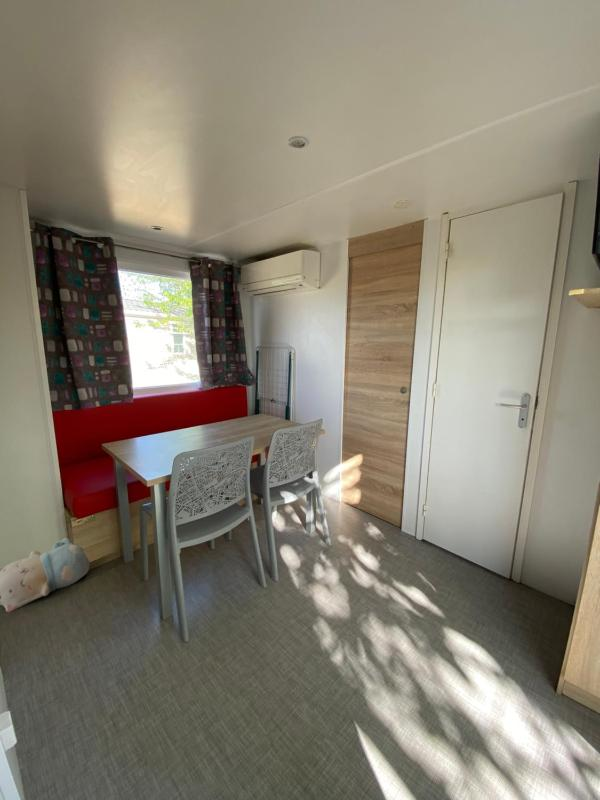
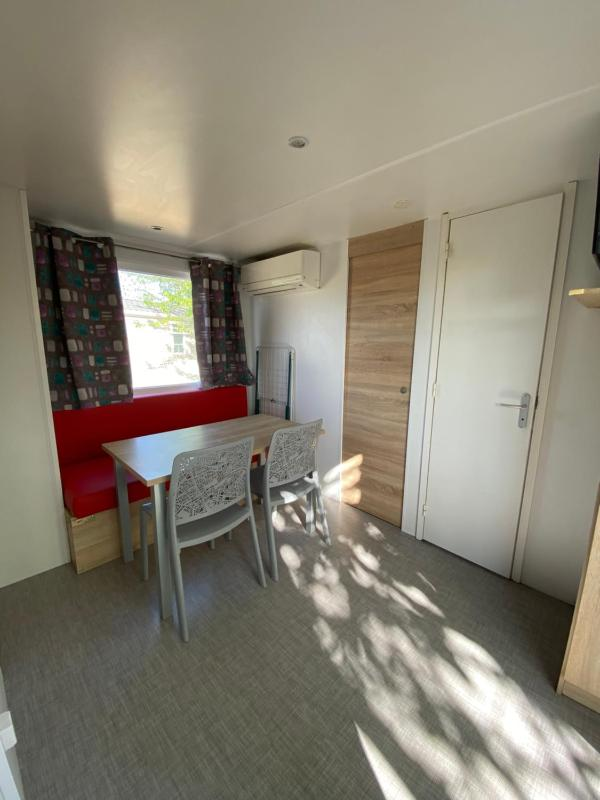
- plush toy [0,537,90,613]
